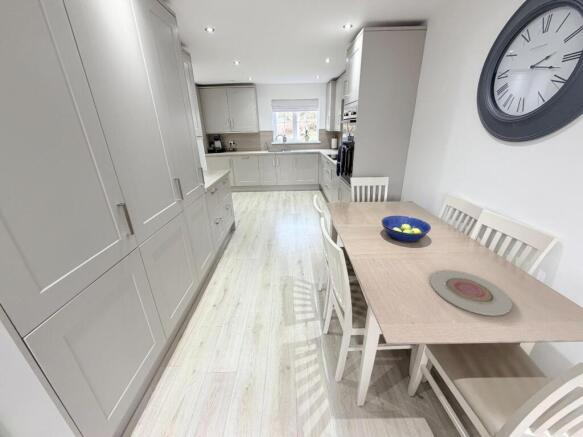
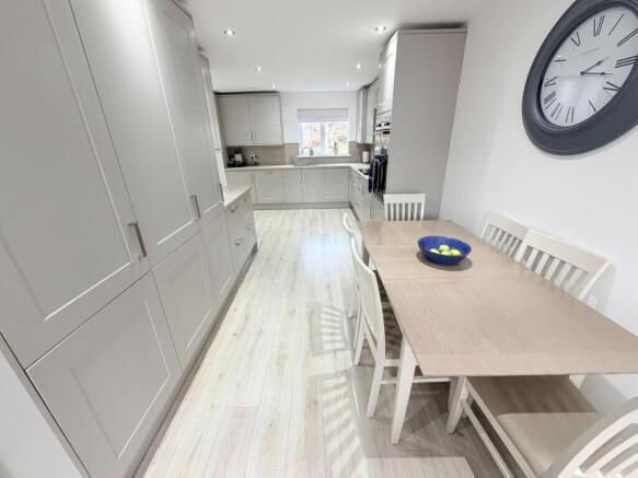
- plate [430,269,513,317]
